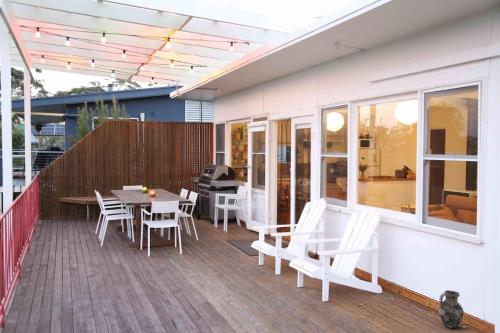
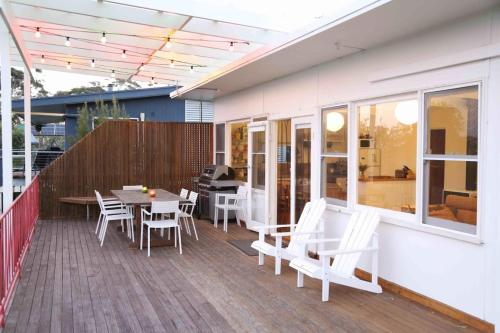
- ceramic jug [438,289,465,329]
